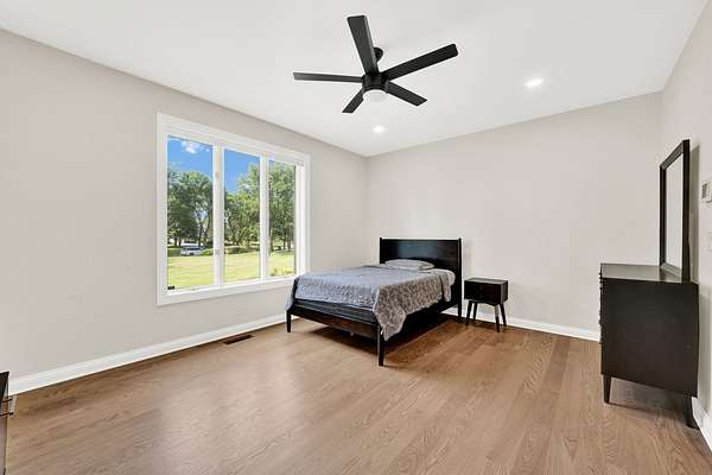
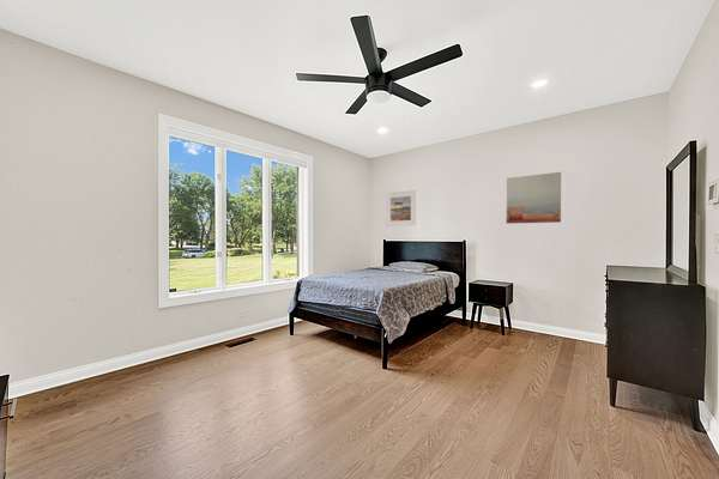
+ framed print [385,189,417,228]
+ wall art [506,171,562,225]
